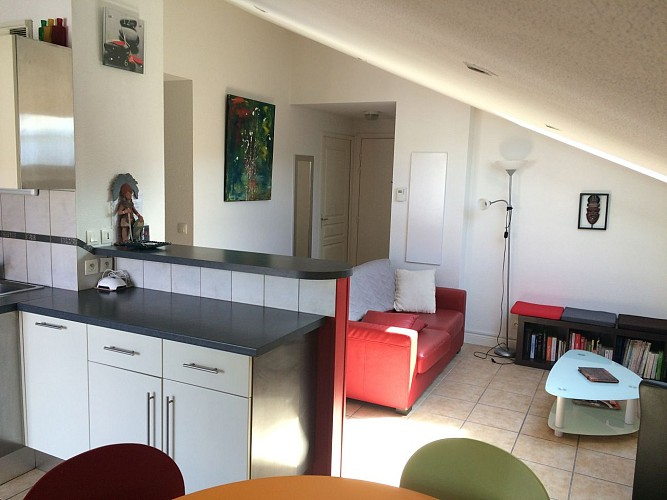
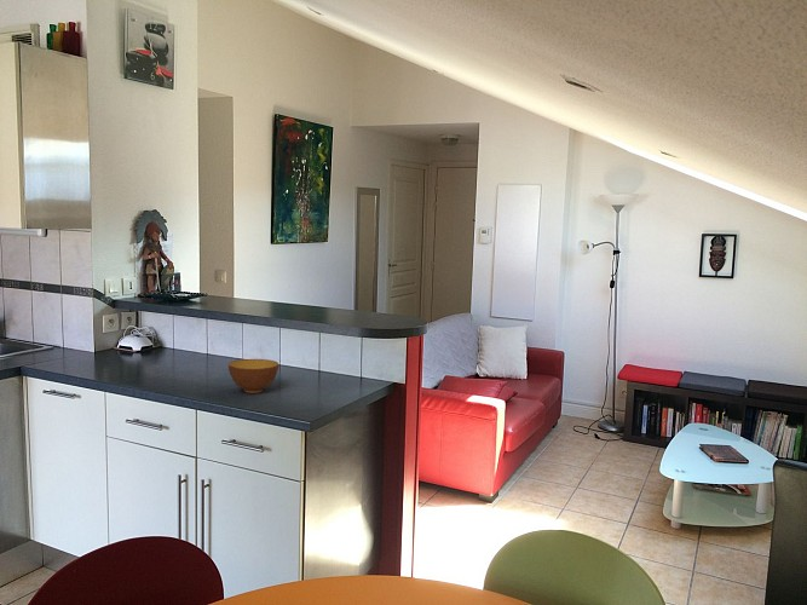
+ bowl [227,358,279,394]
